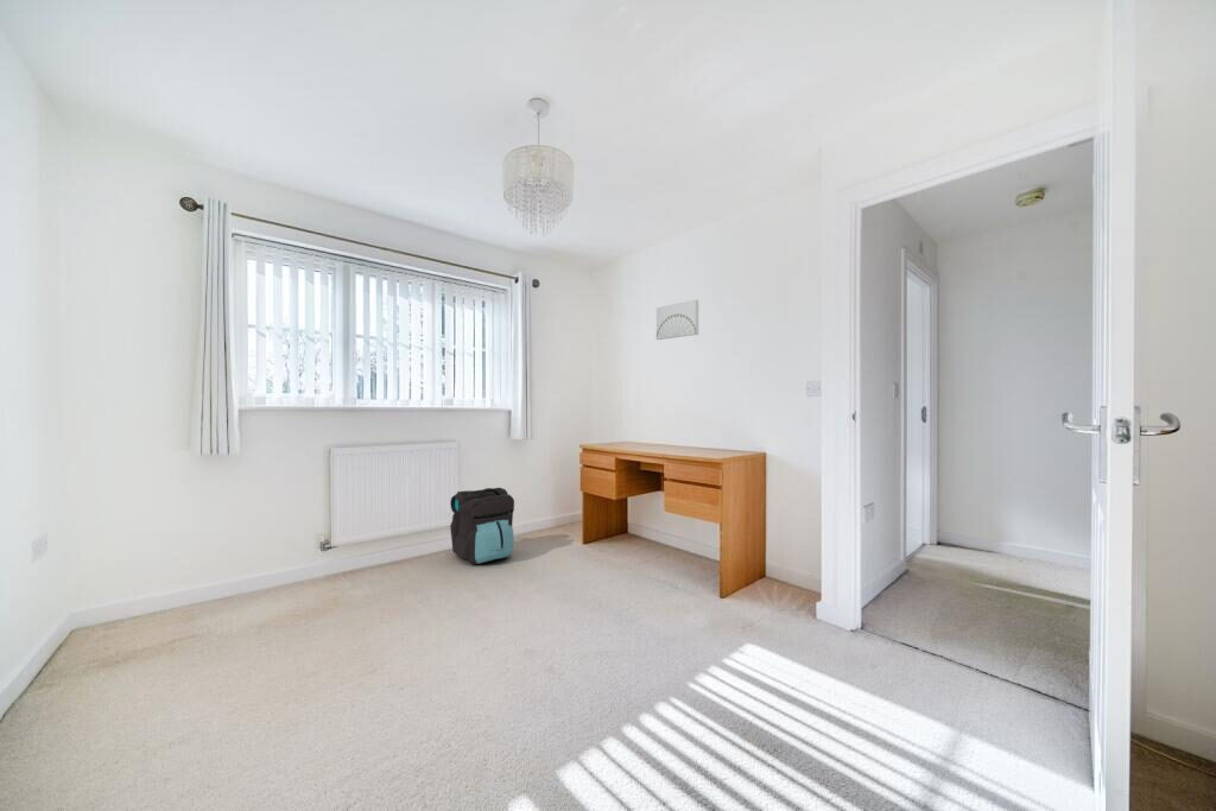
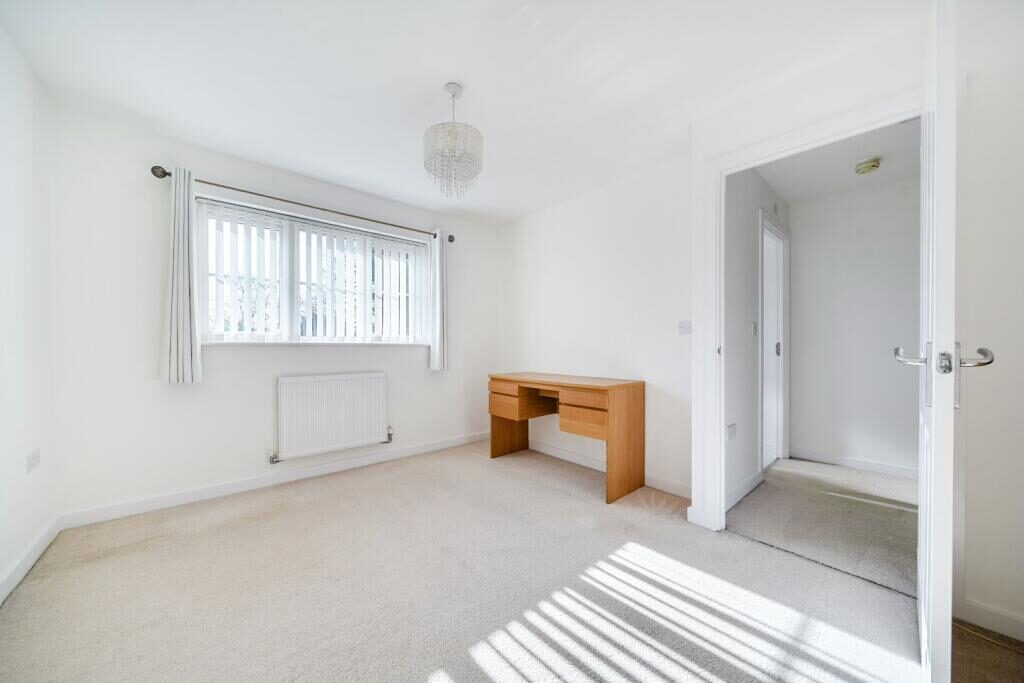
- backpack [449,487,515,566]
- wall art [656,298,699,341]
